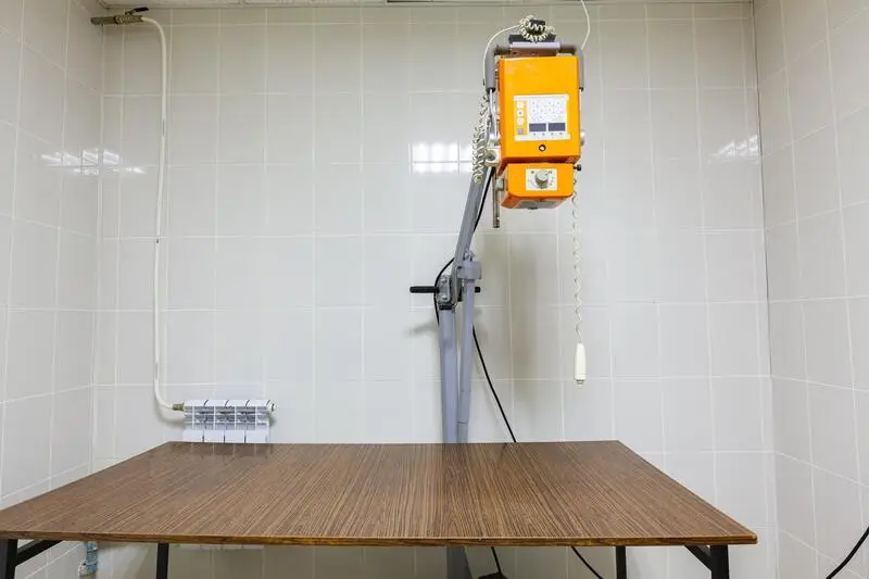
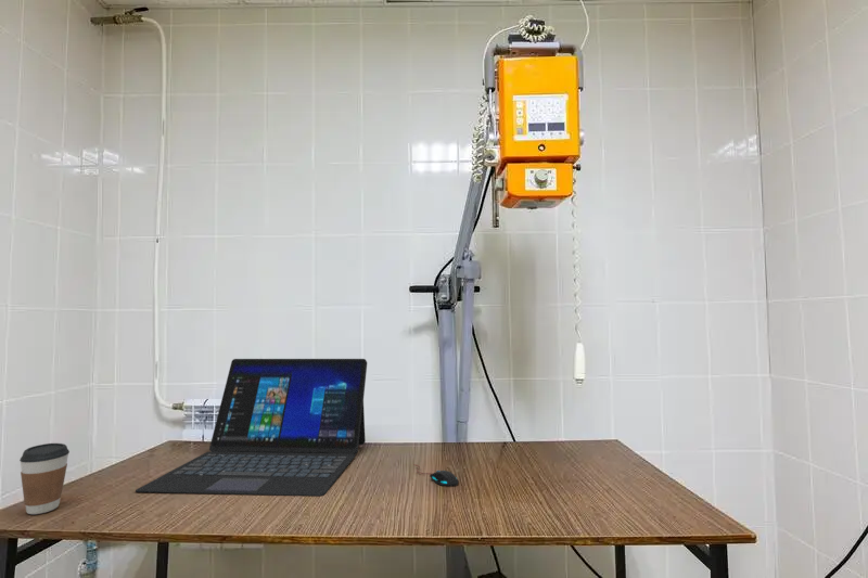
+ laptop [135,358,368,498]
+ mouse [412,463,460,487]
+ coffee cup [18,442,71,515]
